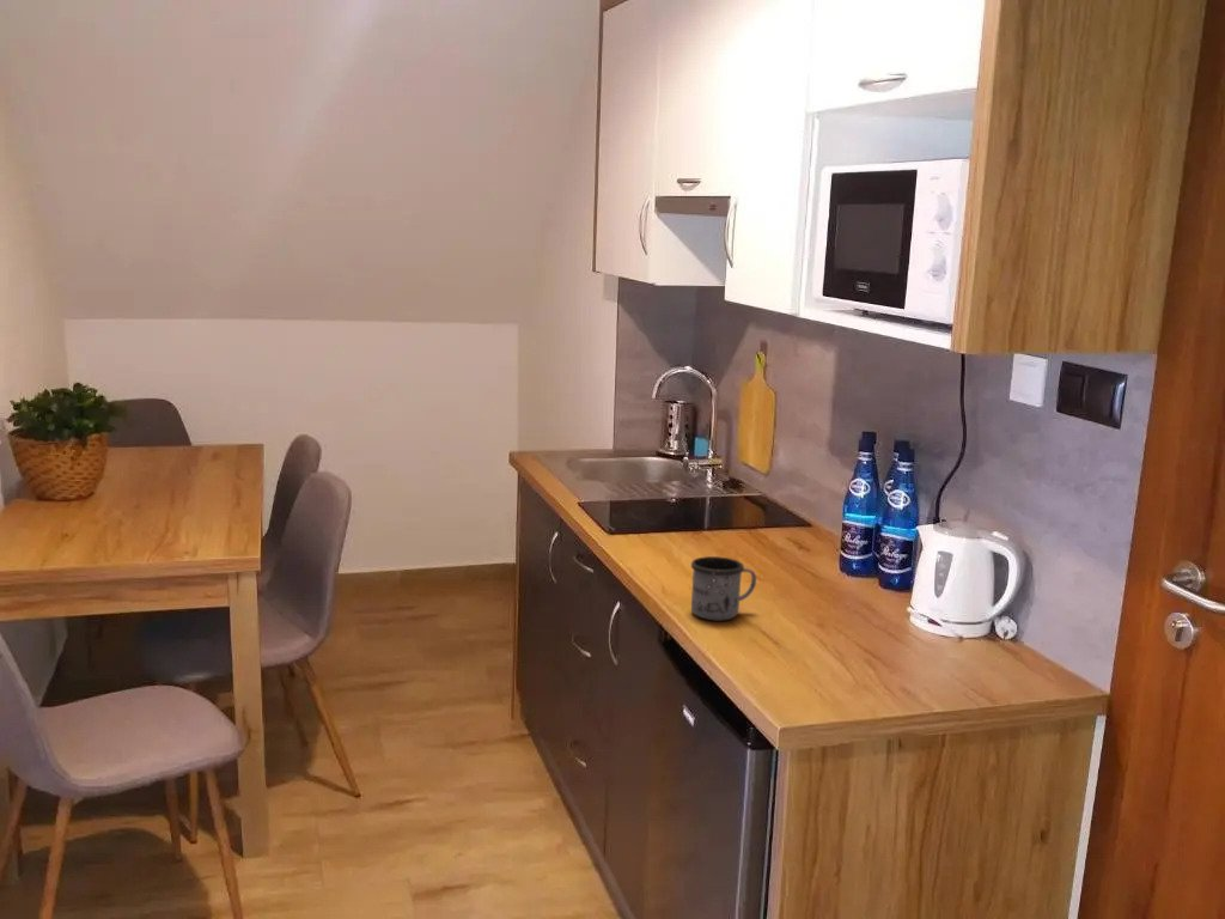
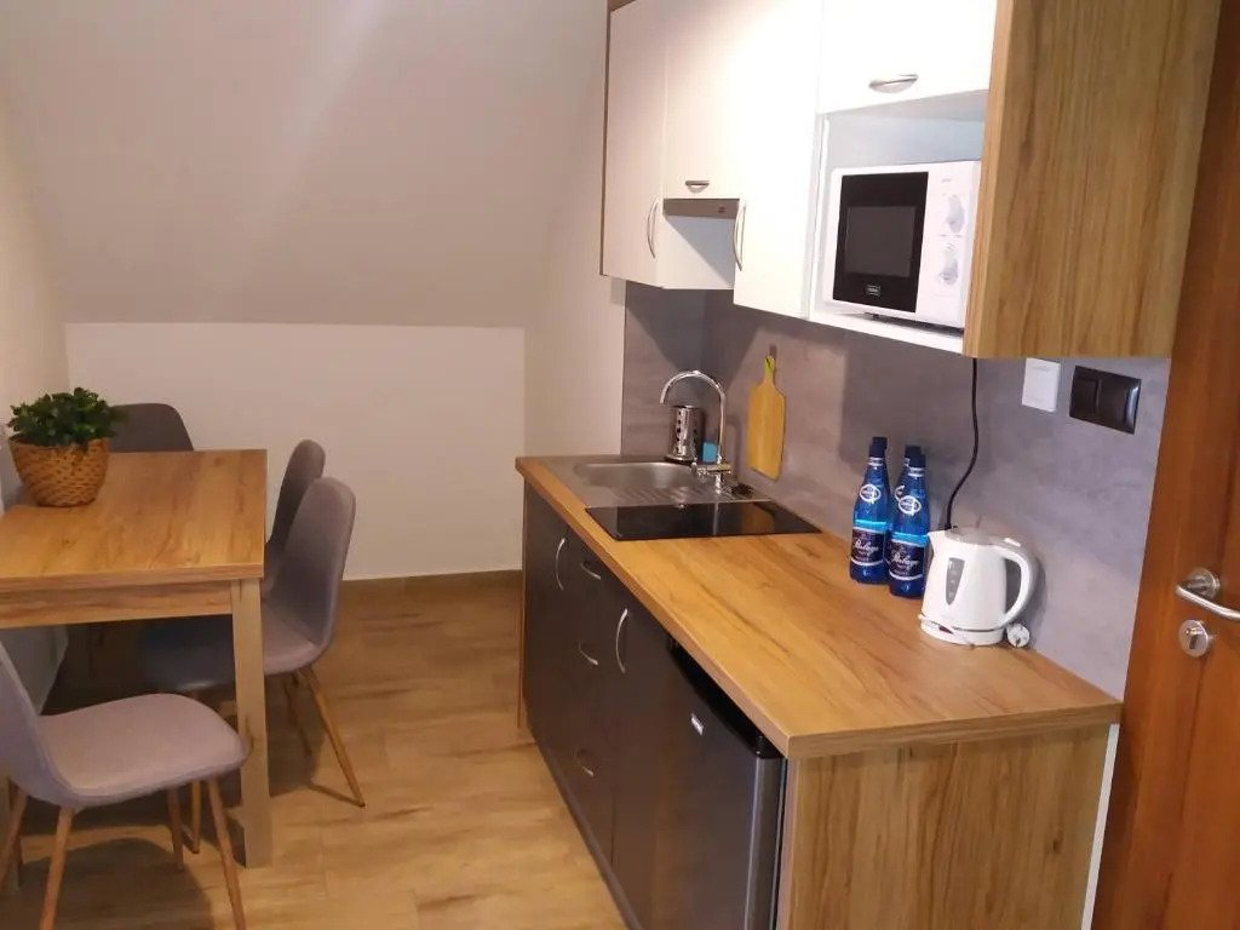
- mug [690,555,757,622]
